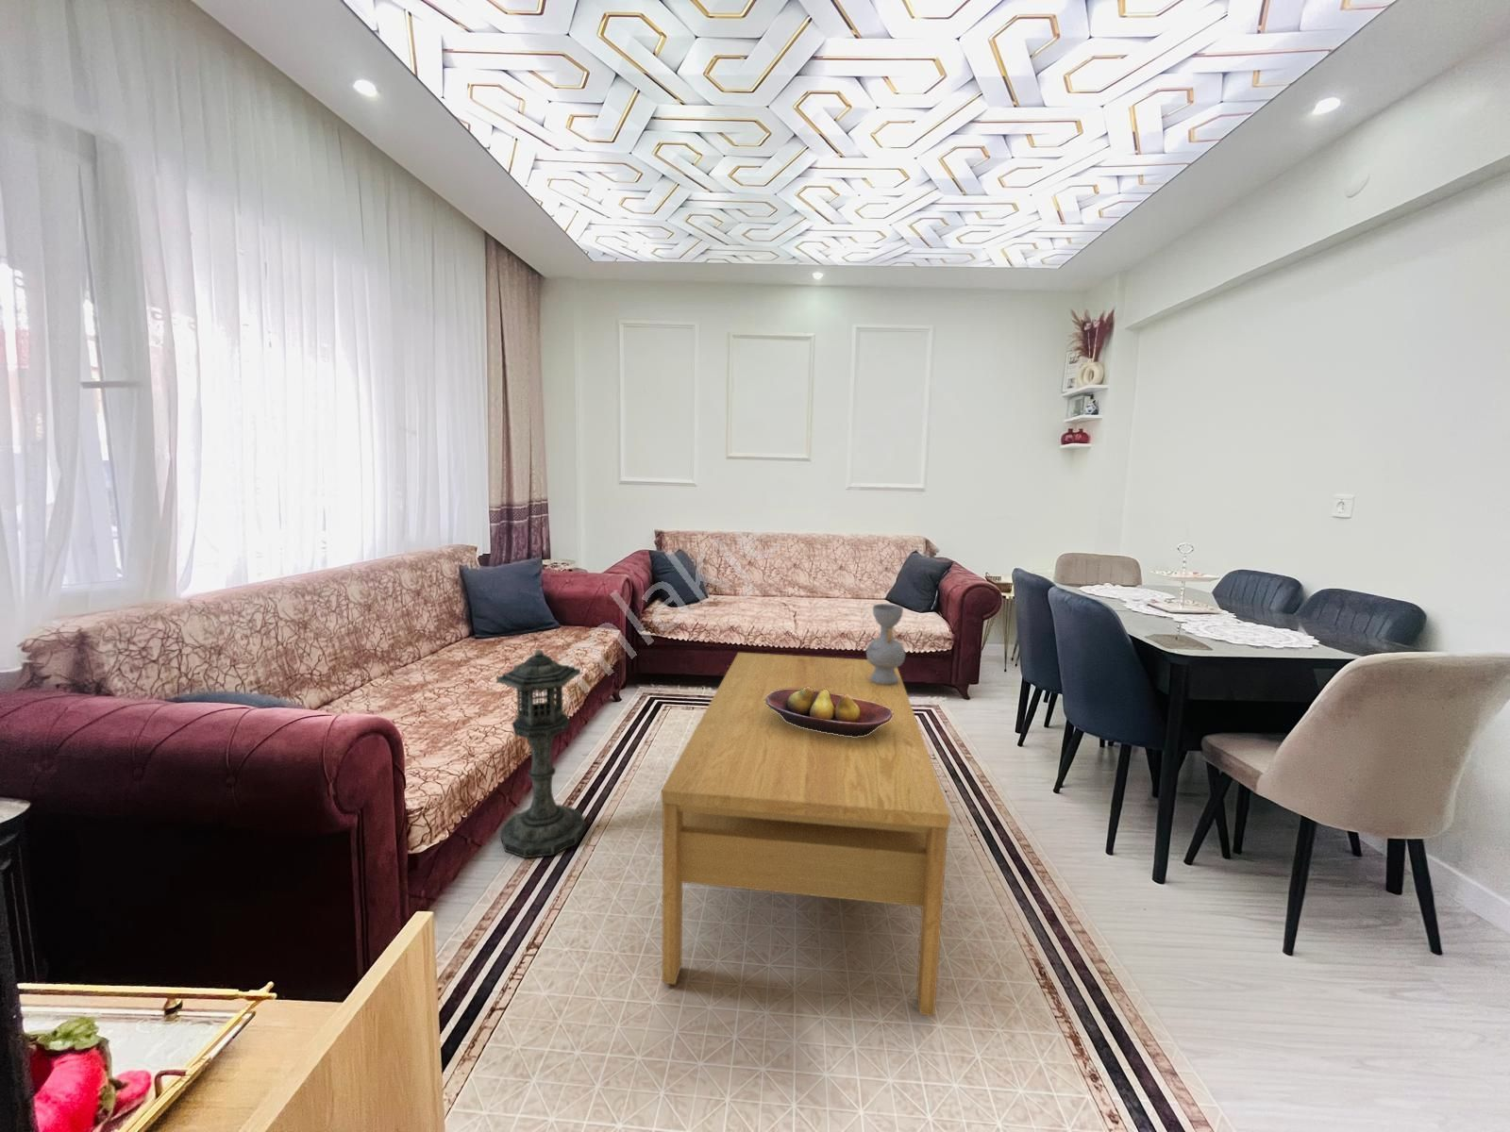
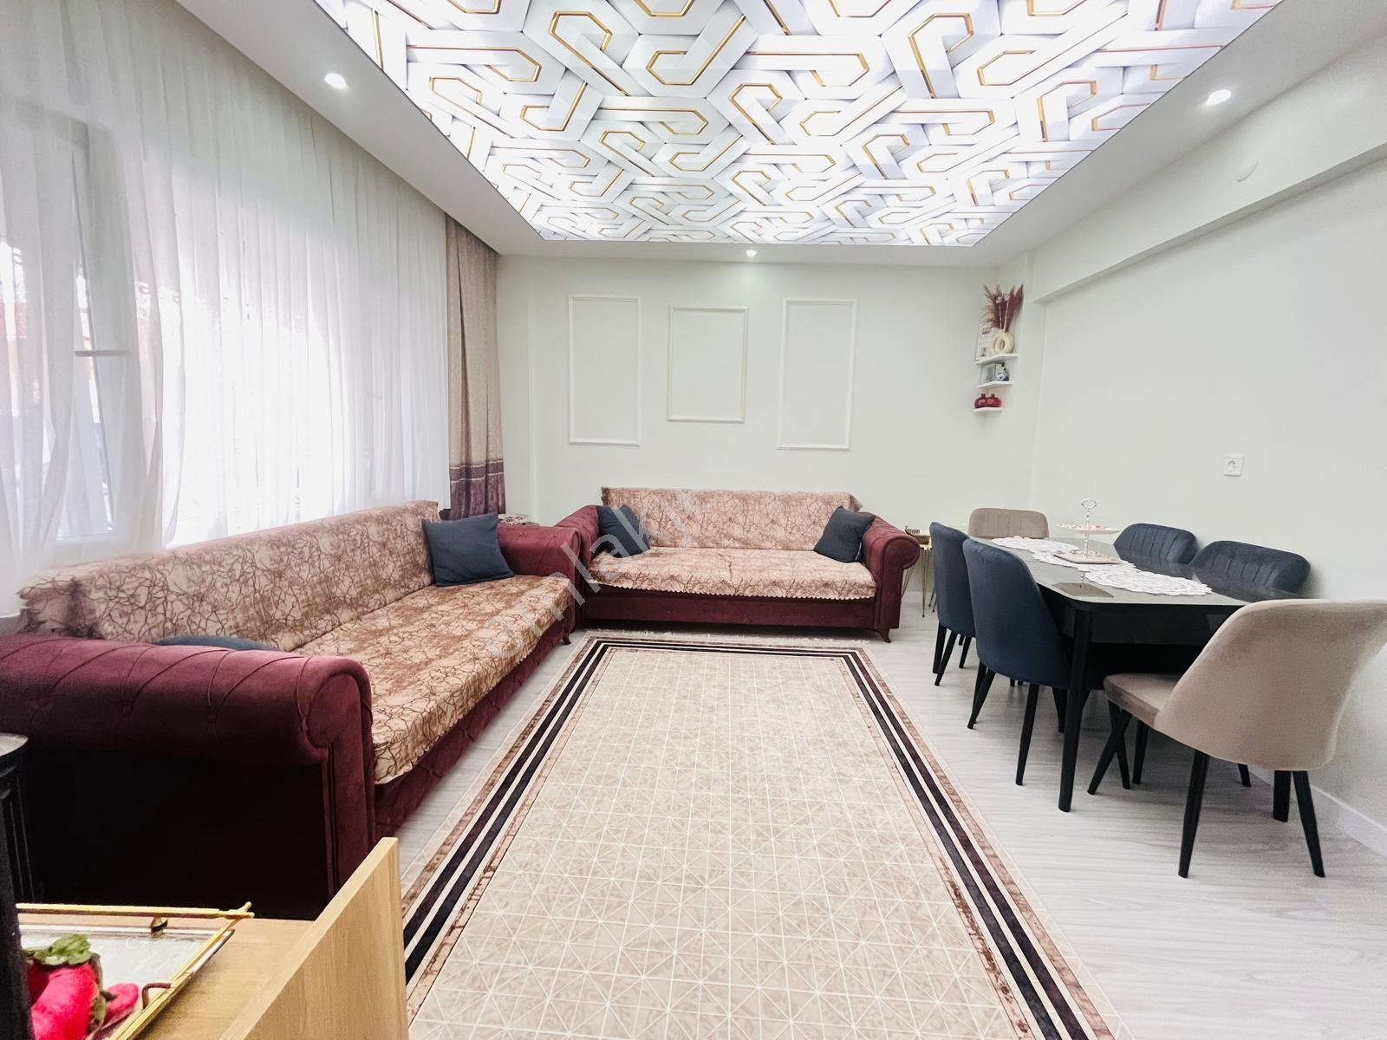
- lantern [496,649,586,859]
- decorative vase [866,603,906,685]
- fruit bowl [766,687,893,737]
- coffee table [661,652,951,1017]
